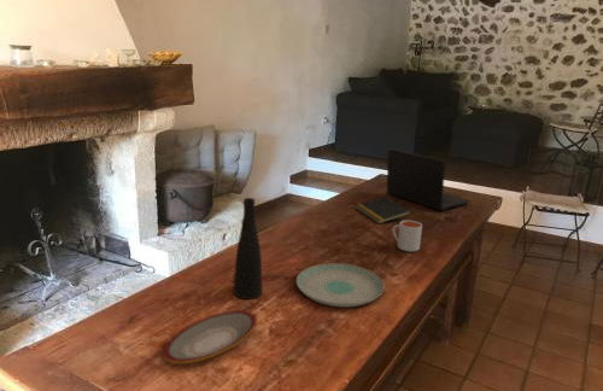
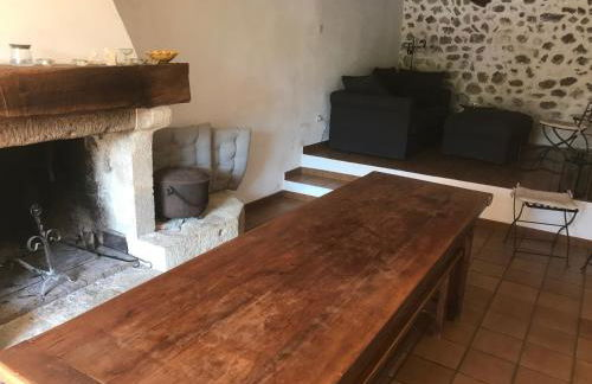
- mug [392,220,423,253]
- plate [162,309,258,364]
- vase [232,197,264,300]
- laptop [386,147,472,211]
- notepad [355,196,412,224]
- plate [295,262,385,308]
